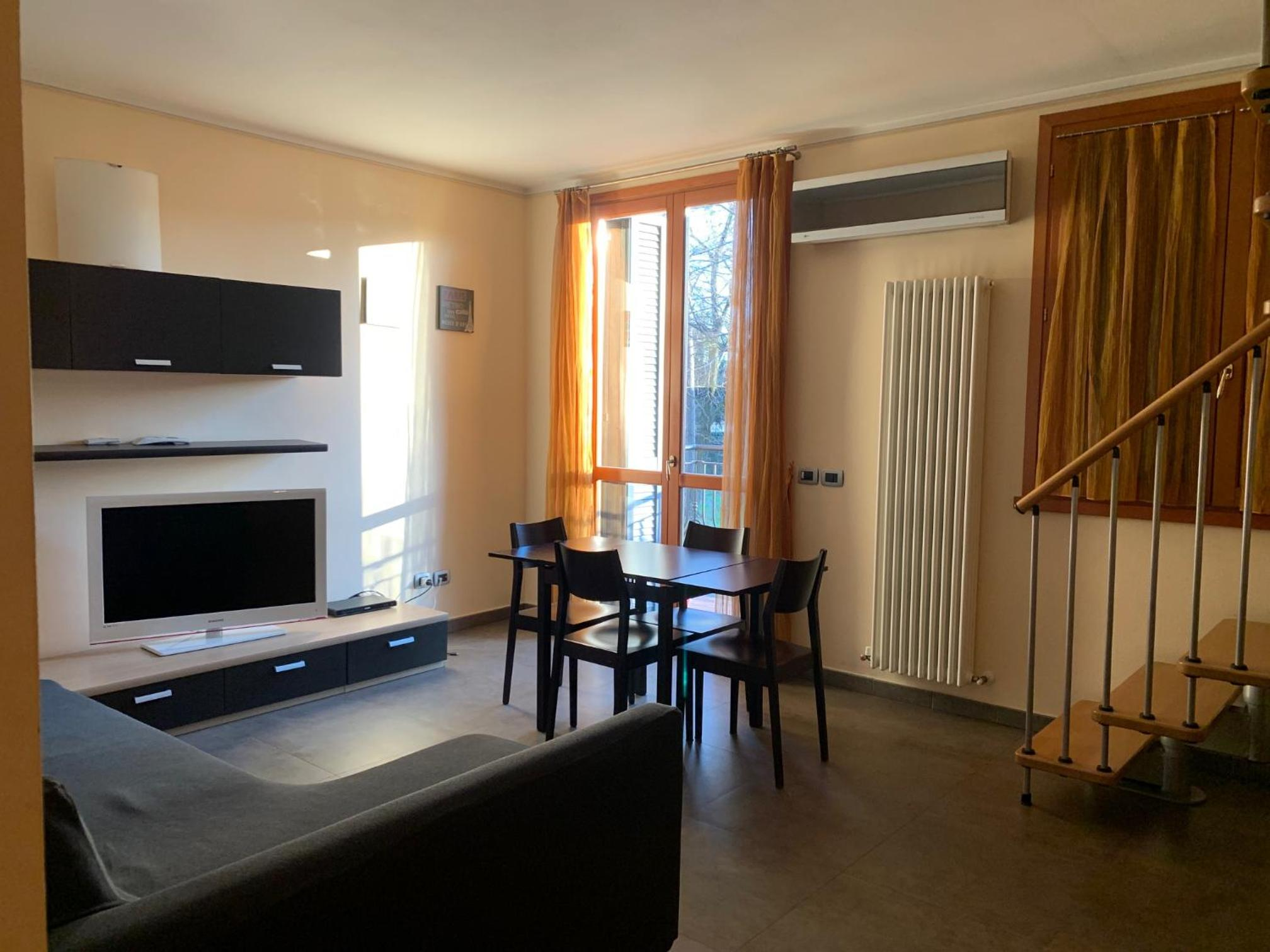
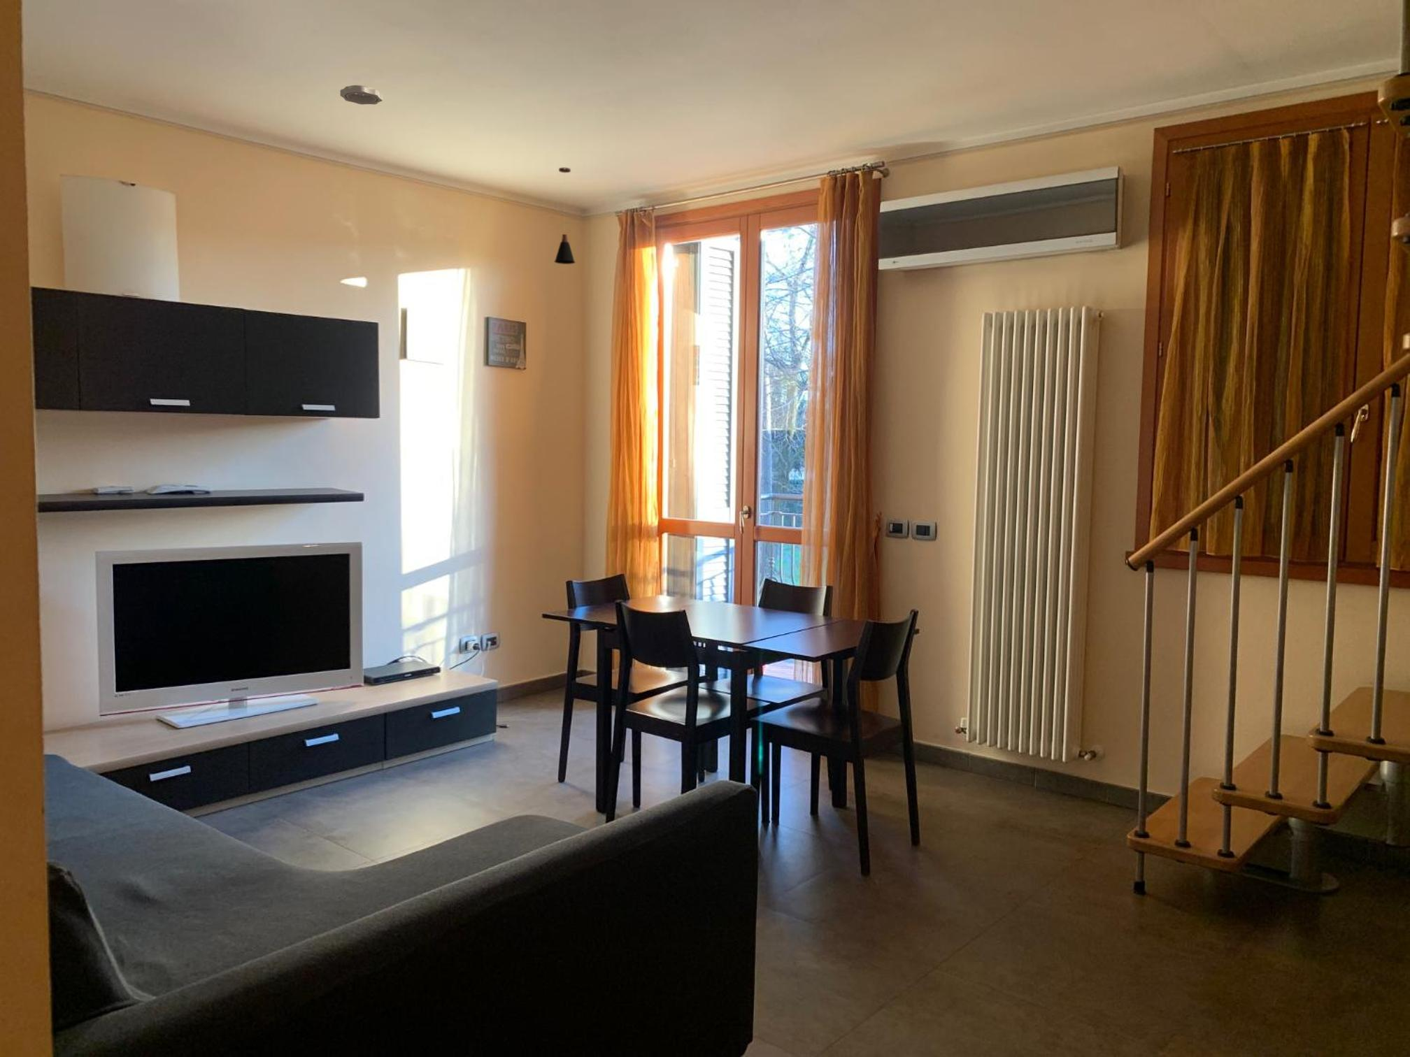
+ smoke detector [340,84,383,104]
+ pendant lamp [554,167,575,265]
